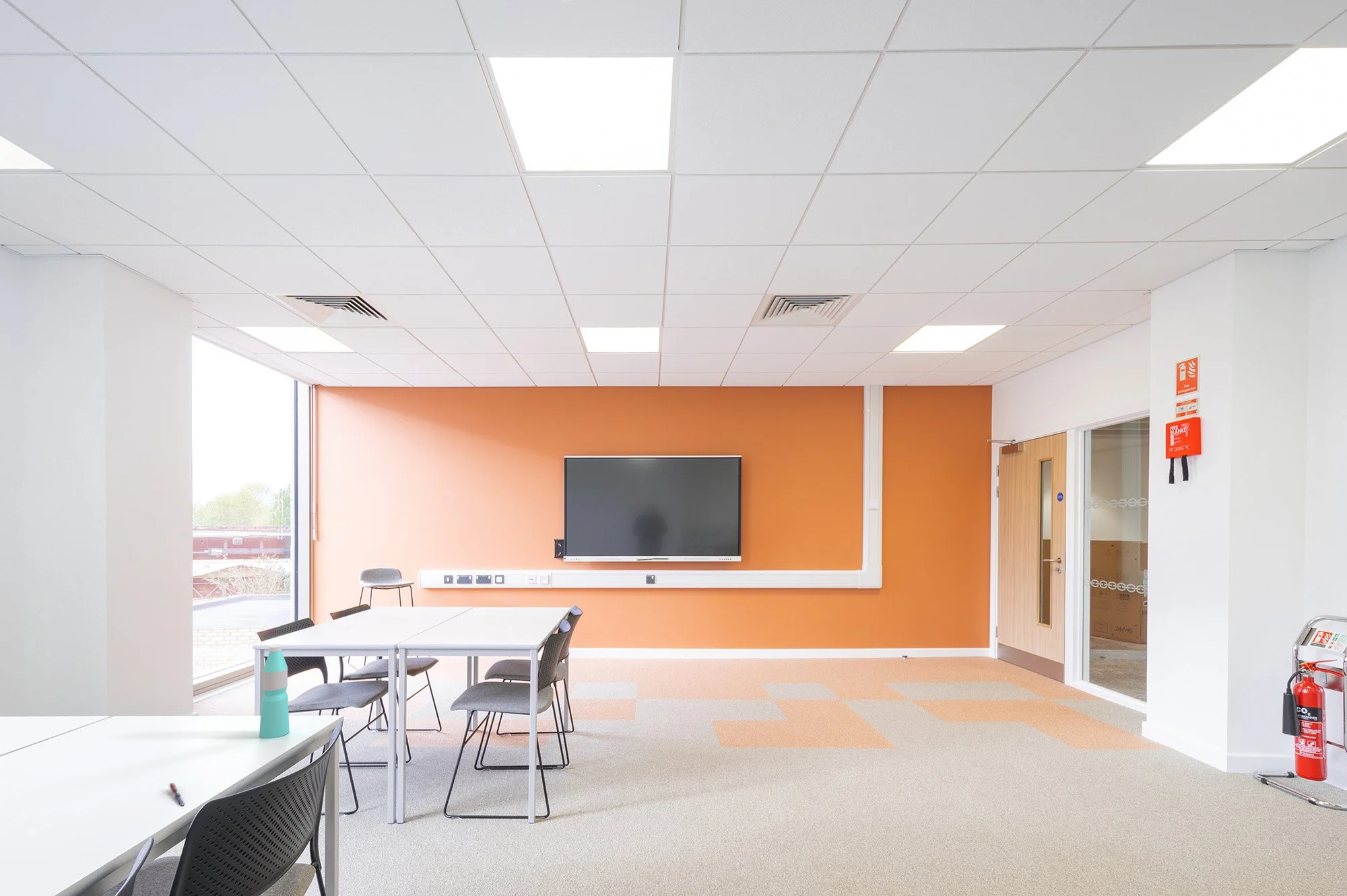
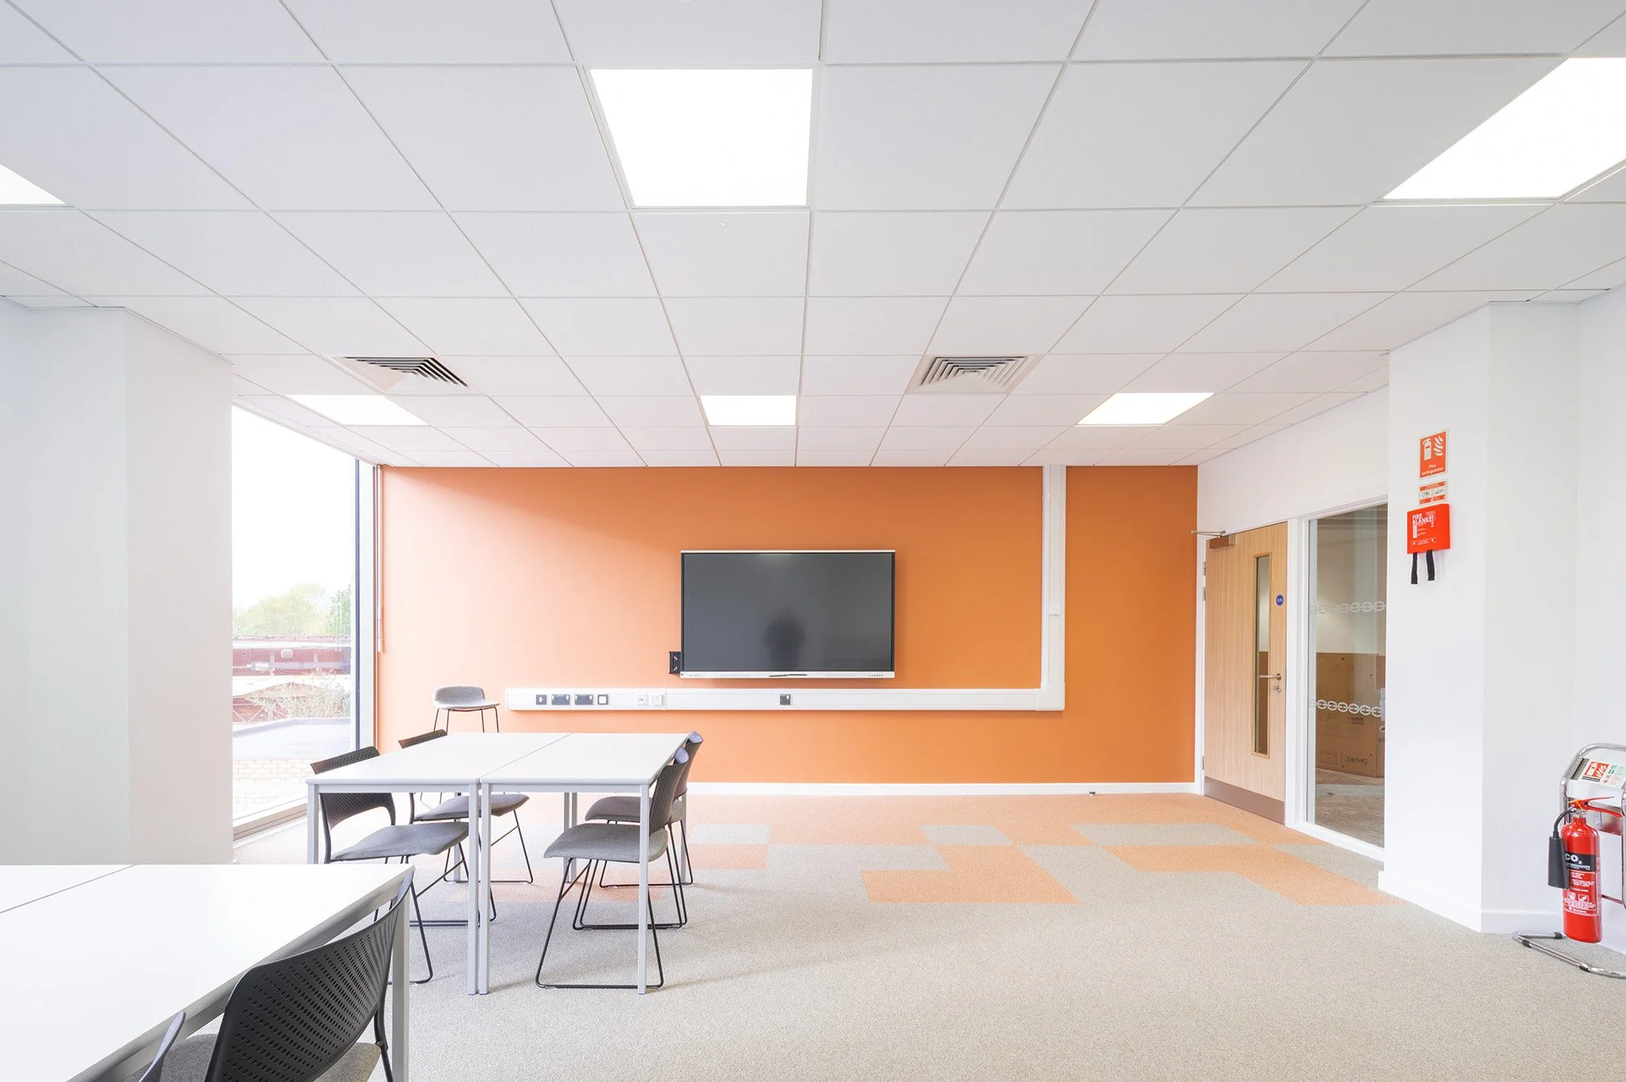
- water bottle [259,644,290,739]
- pen [168,782,186,807]
